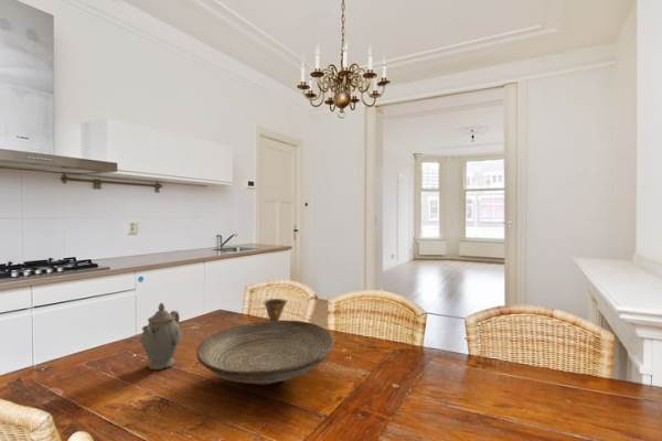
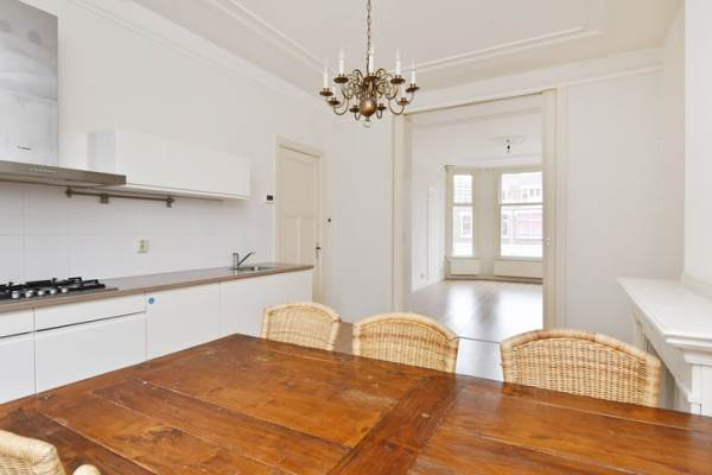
- chinaware [140,302,182,370]
- teacup [261,298,288,321]
- decorative bowl [195,319,334,387]
